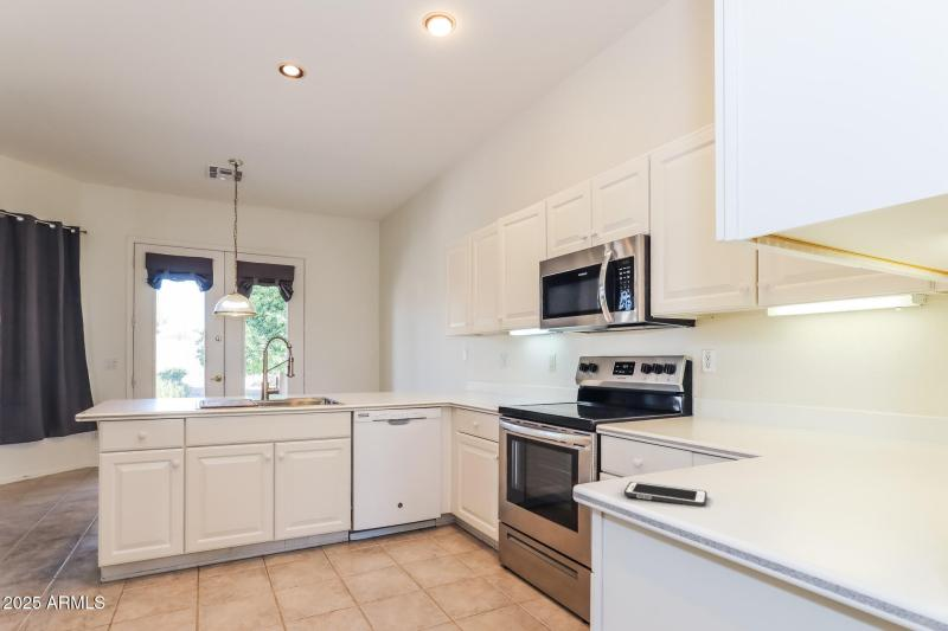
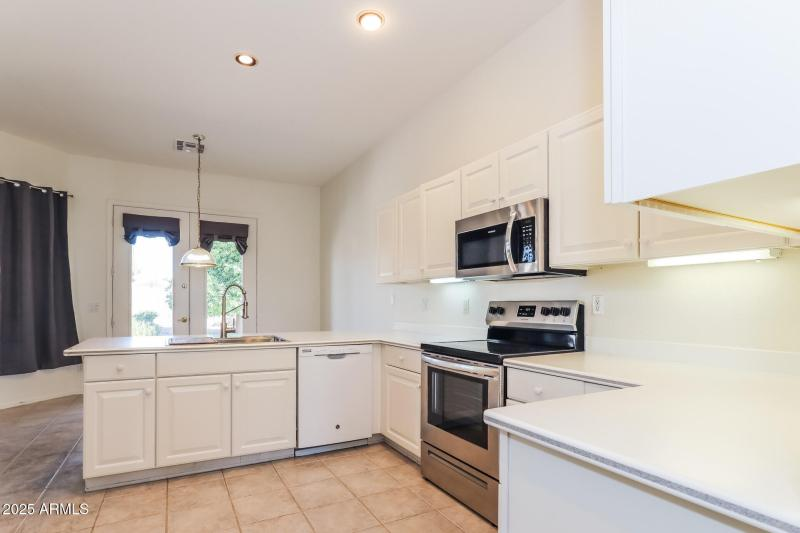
- cell phone [623,481,709,508]
